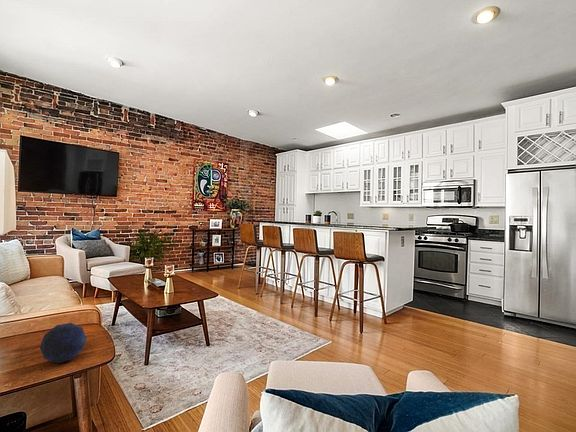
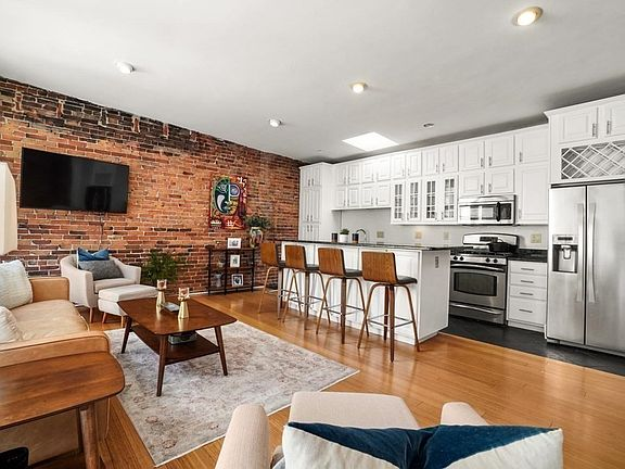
- decorative orb [39,322,87,364]
